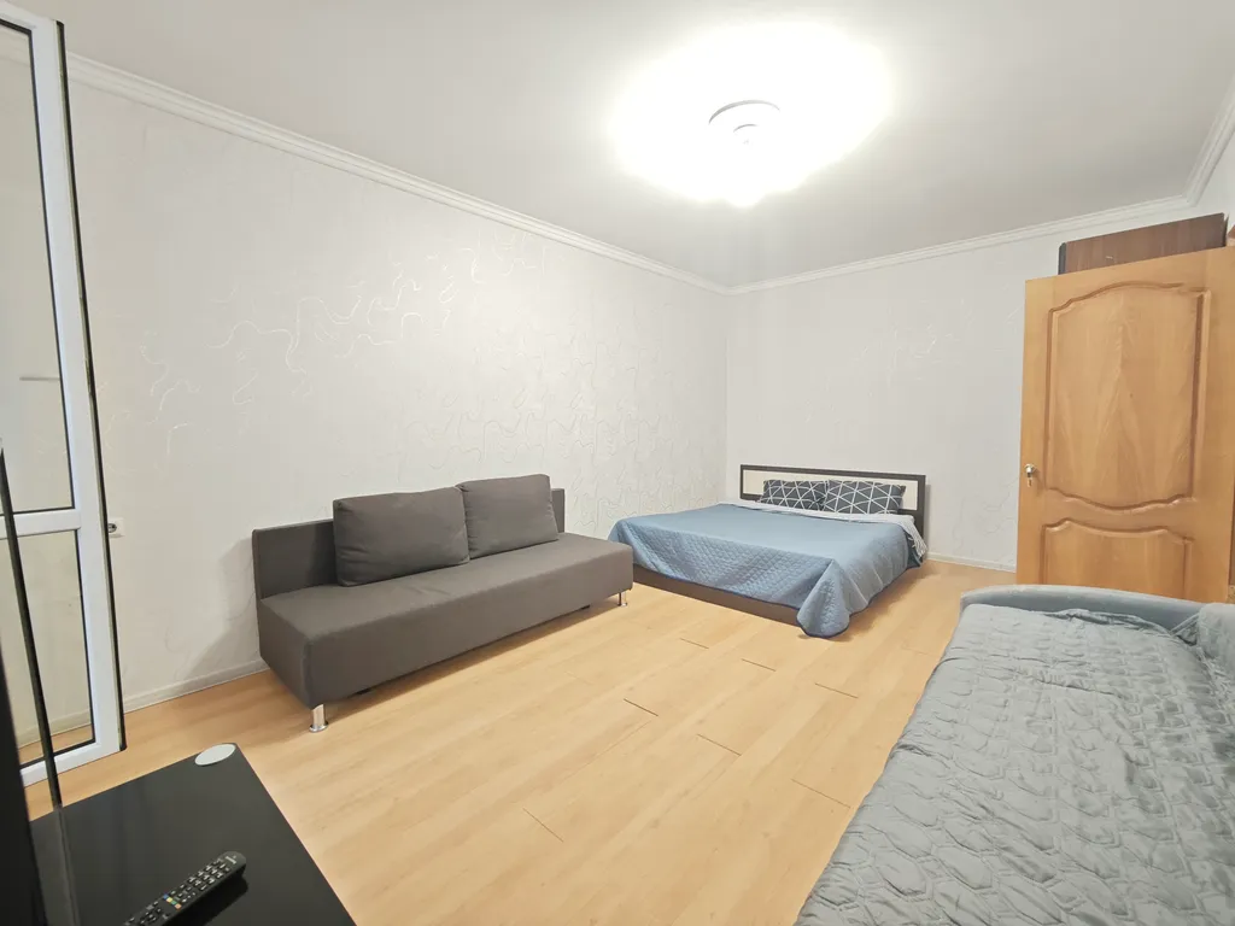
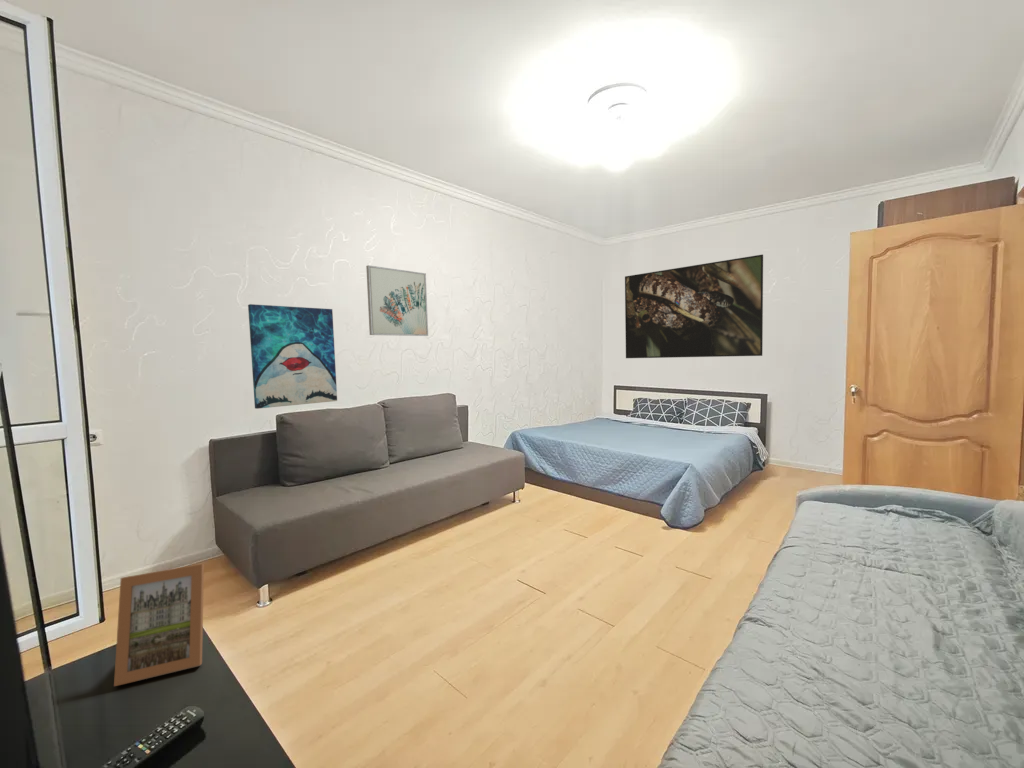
+ wall art [247,303,338,410]
+ wall art [365,264,429,337]
+ picture frame [113,563,205,687]
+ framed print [624,253,764,359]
